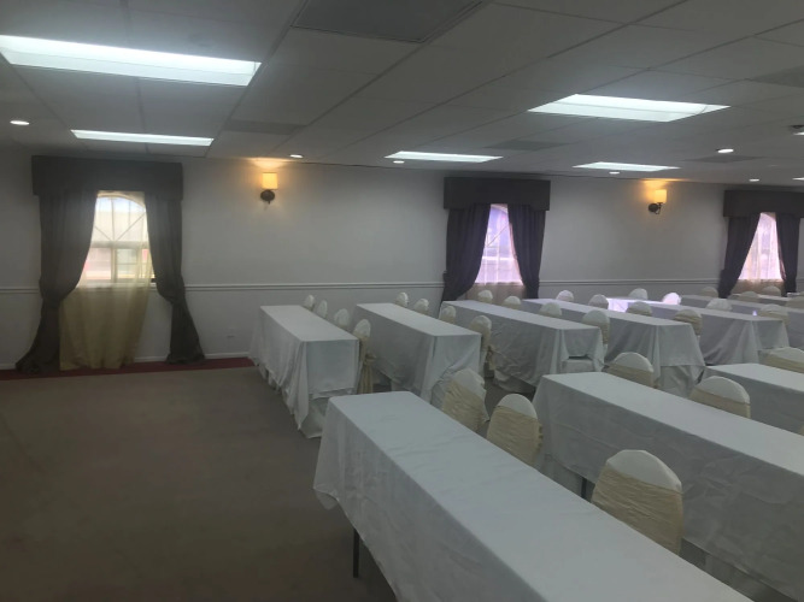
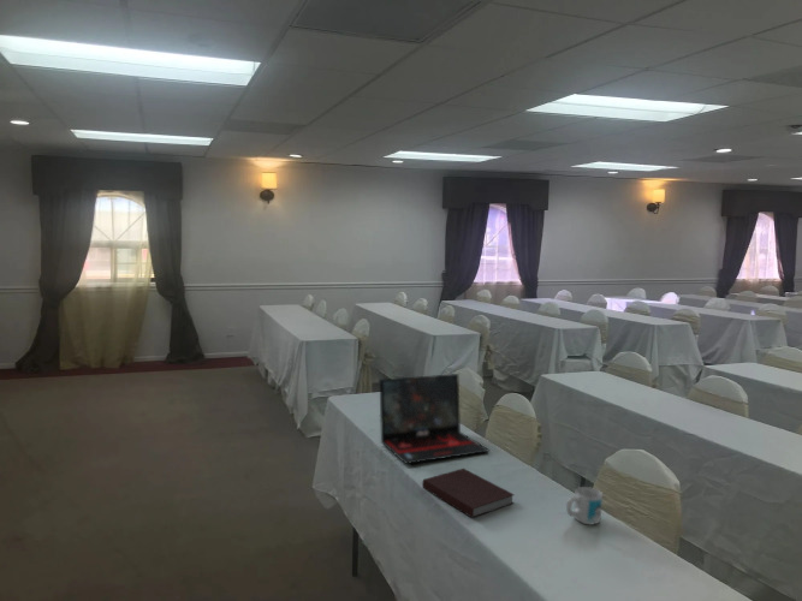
+ notebook [421,468,516,519]
+ laptop [379,373,491,465]
+ mug [565,486,604,526]
